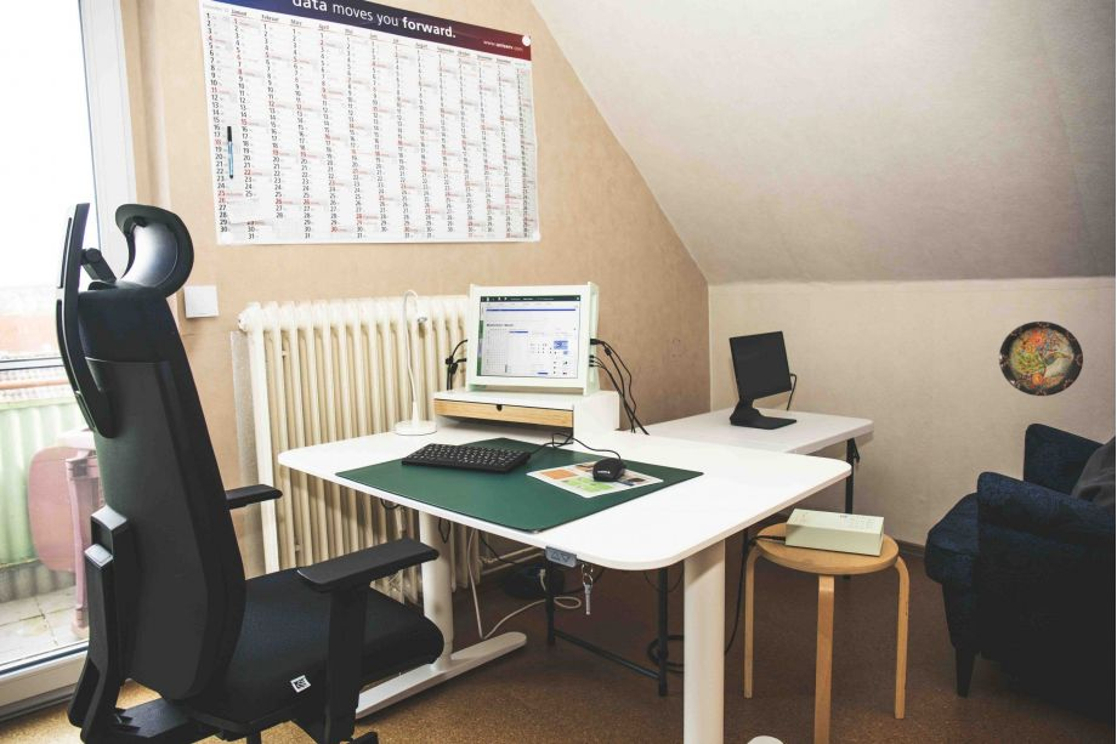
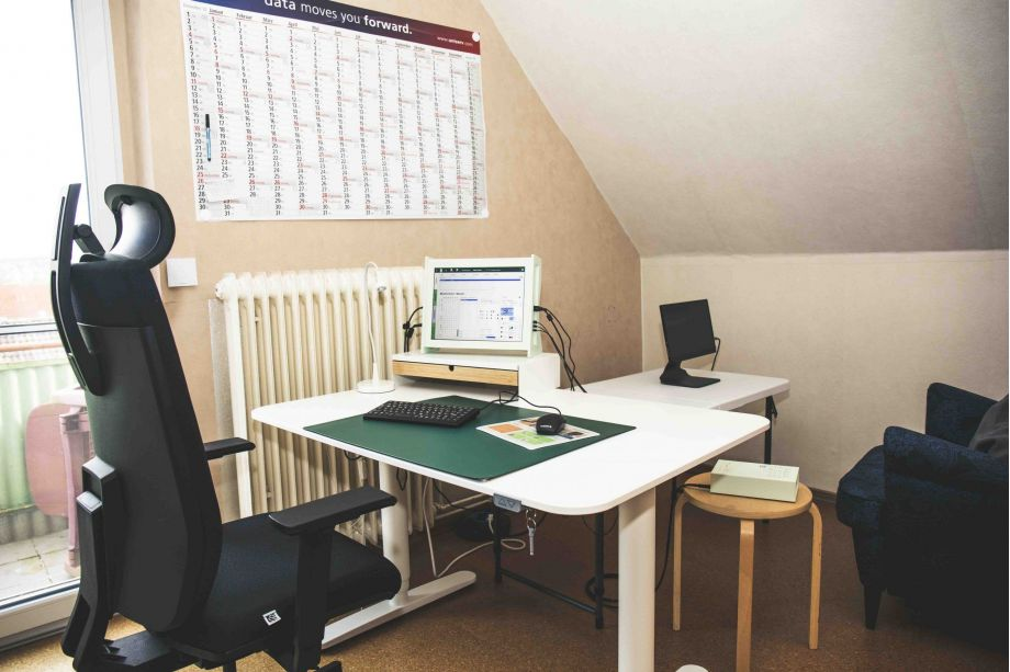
- decorative plate [998,320,1084,397]
